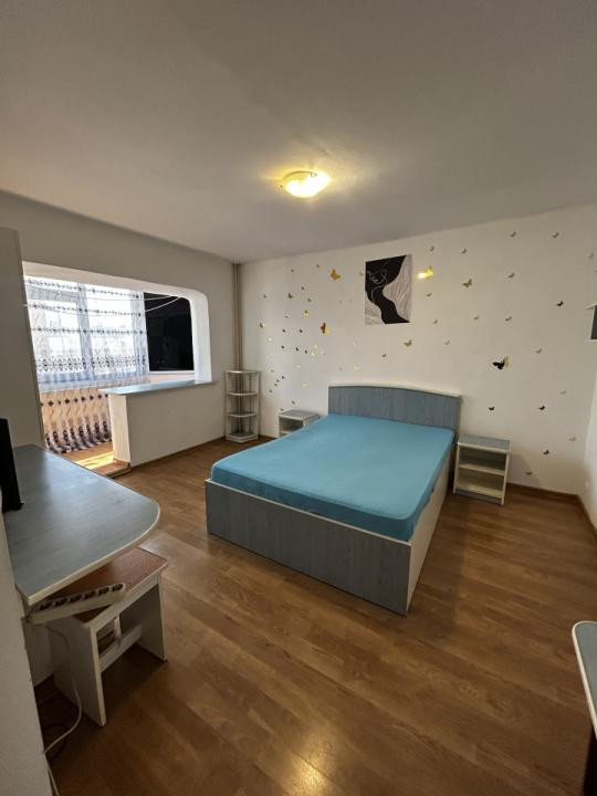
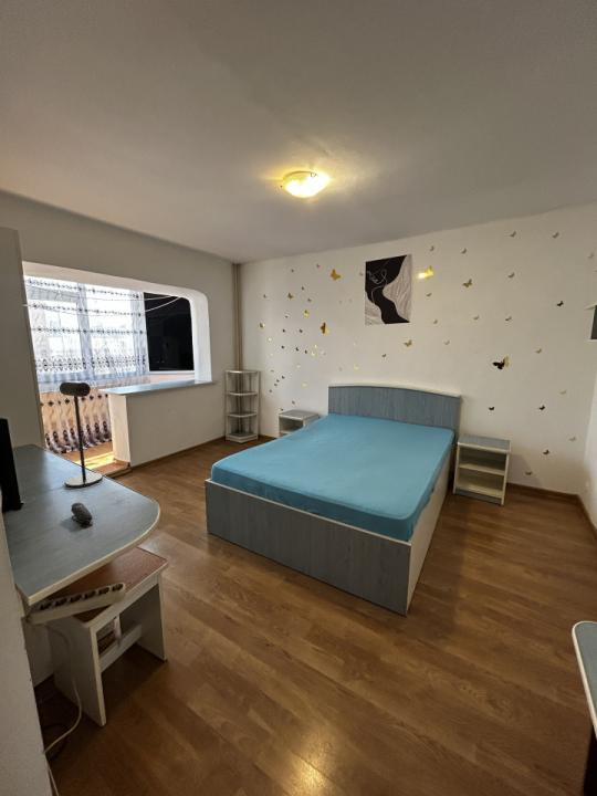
+ desk lamp [59,380,104,489]
+ stapler [70,501,94,528]
